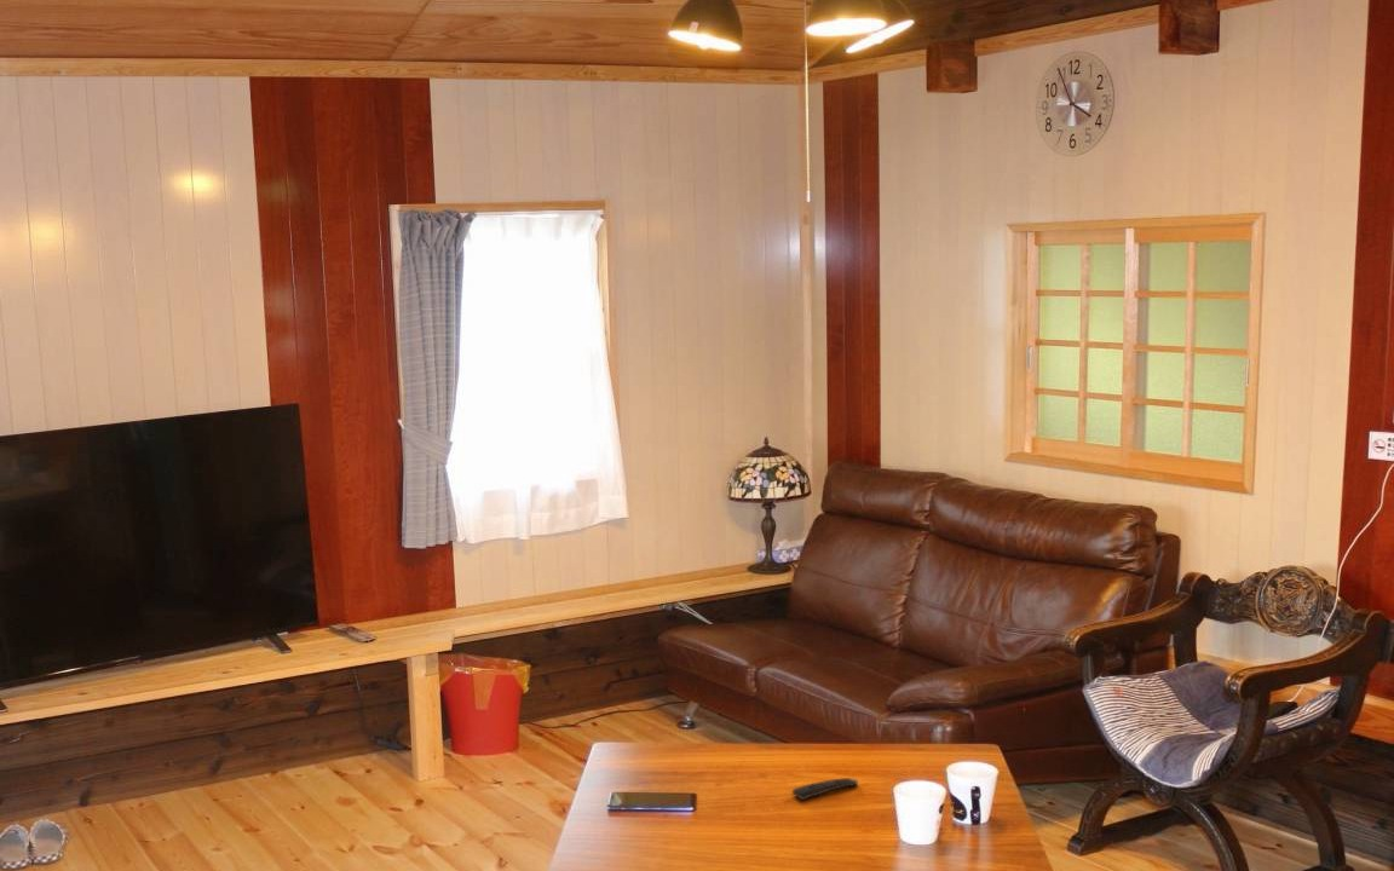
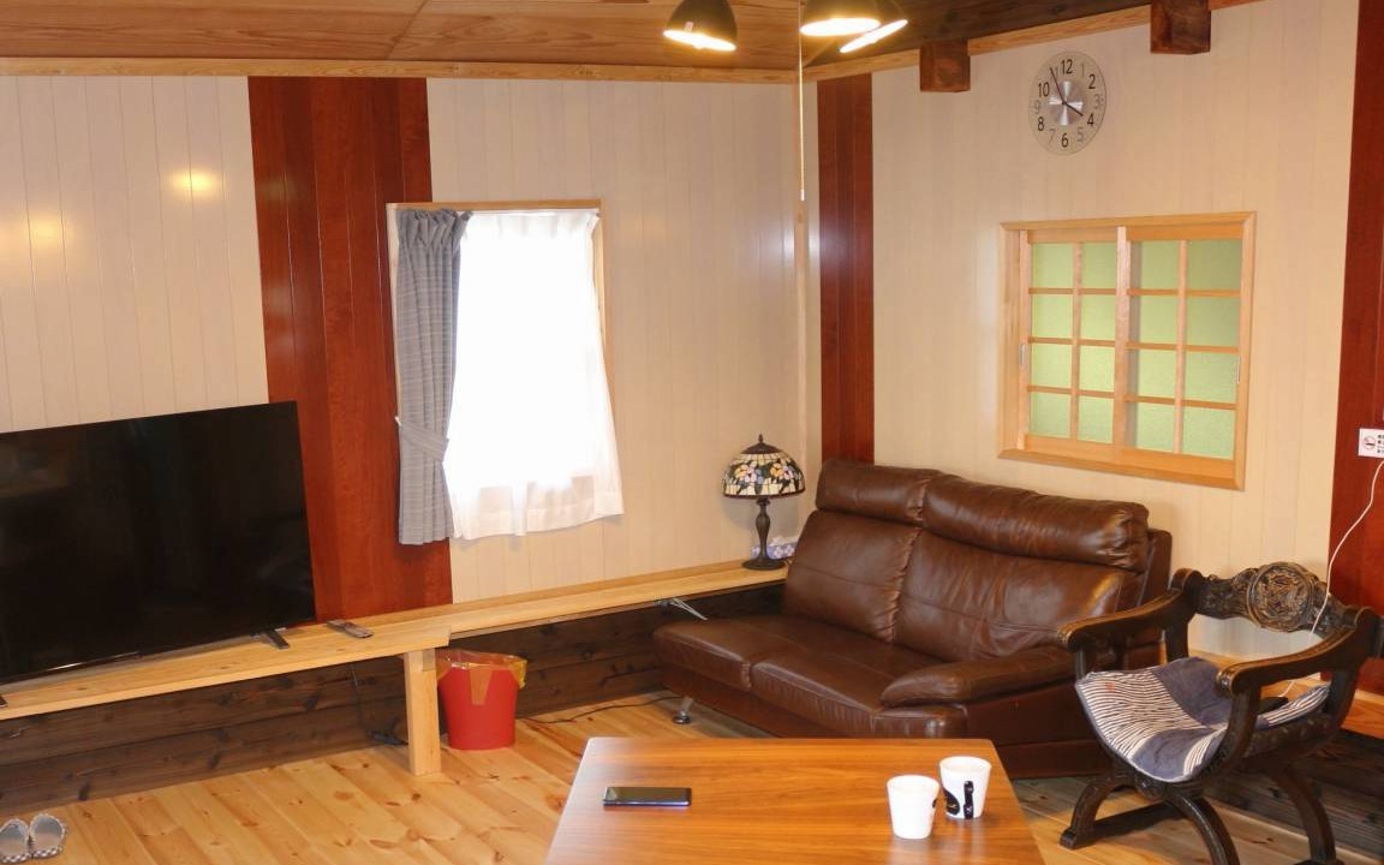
- remote control [791,777,859,801]
